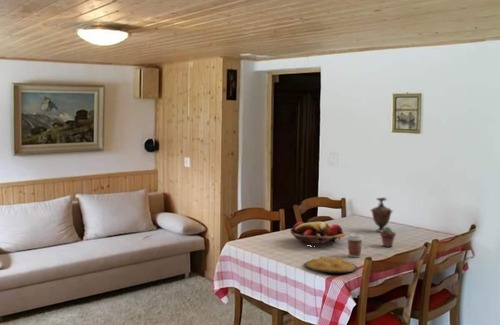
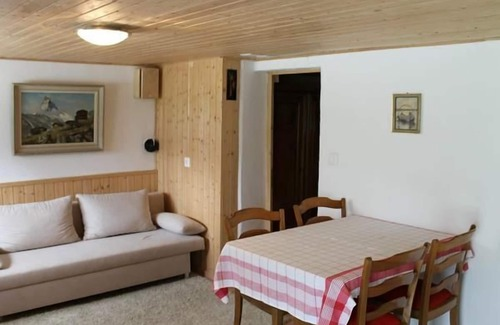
- vase [369,196,394,233]
- fruit basket [290,221,346,247]
- plate [303,255,358,274]
- coffee cup [346,233,364,258]
- potted succulent [379,226,397,248]
